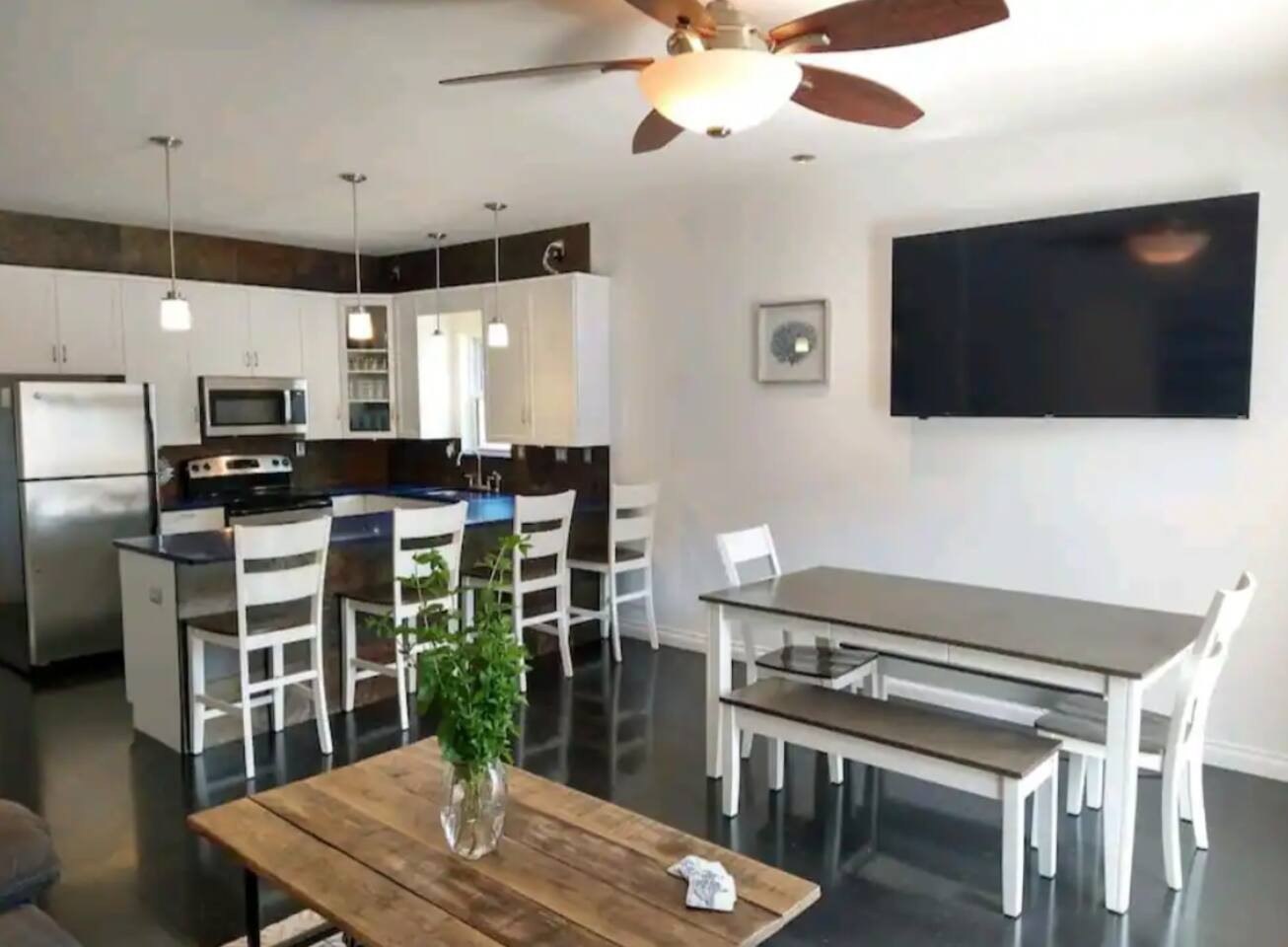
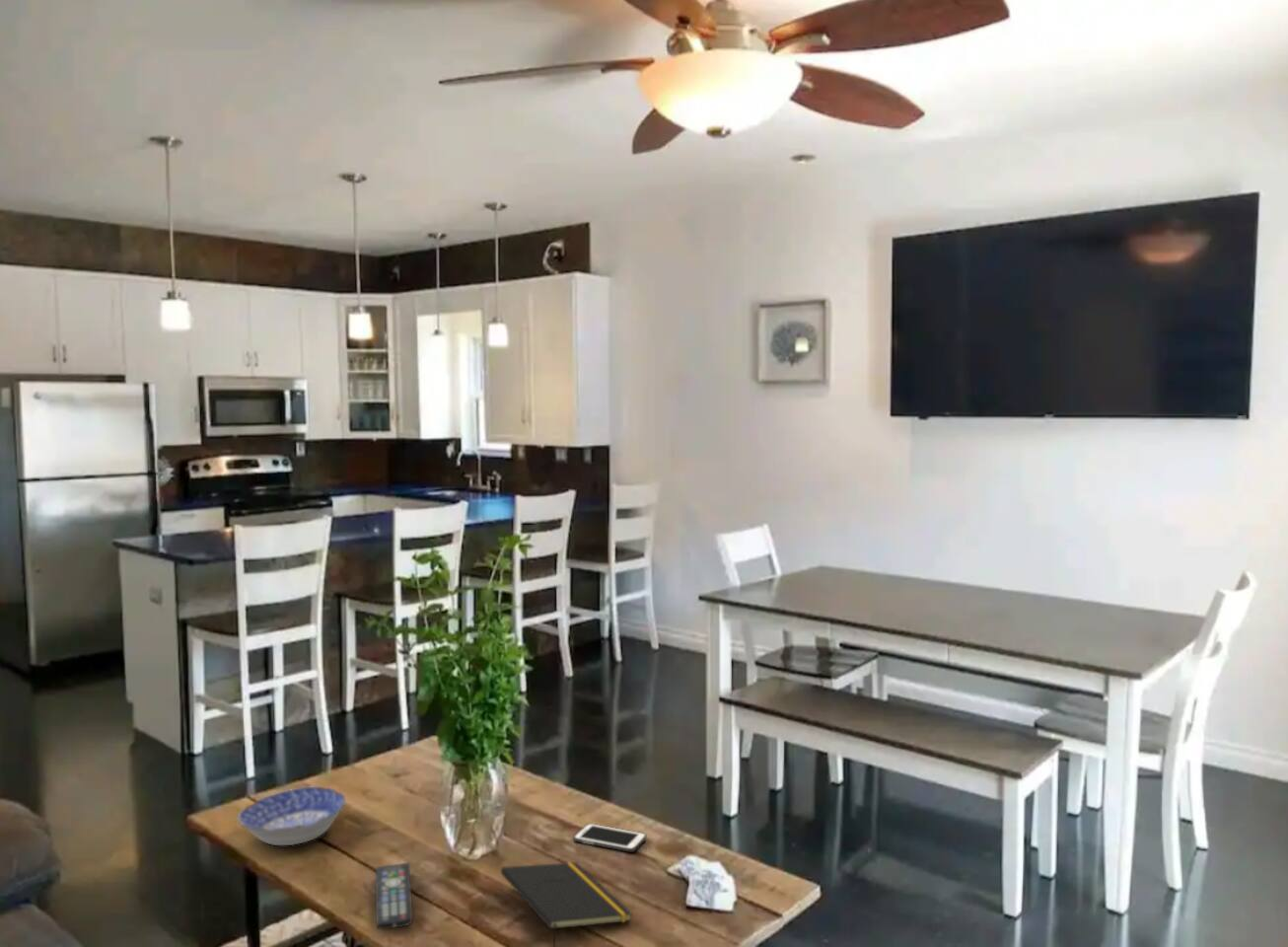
+ notepad [500,861,633,947]
+ bowl [237,785,347,846]
+ remote control [375,861,413,930]
+ cell phone [572,823,647,853]
